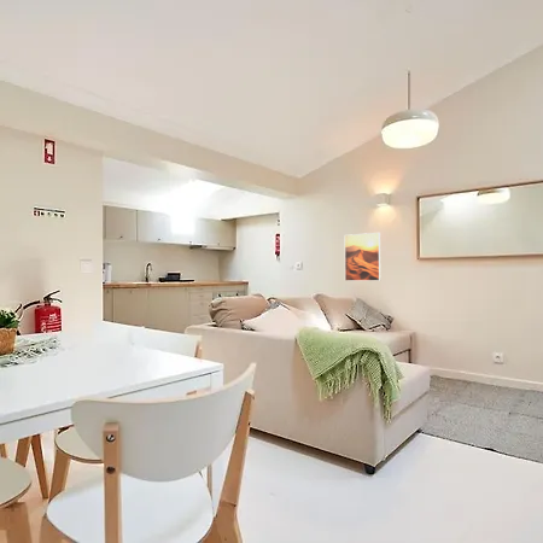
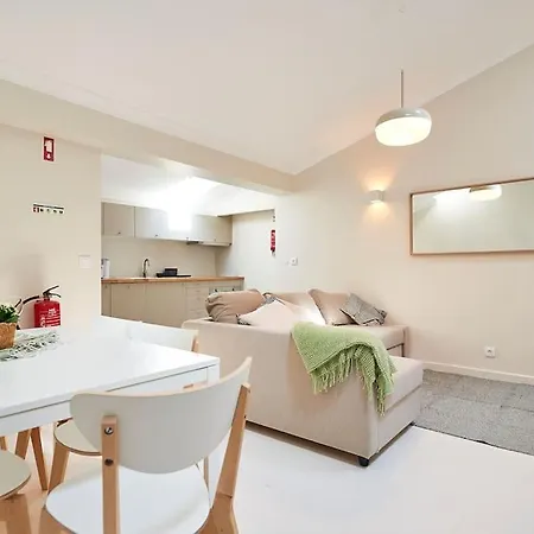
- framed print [344,232,381,282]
